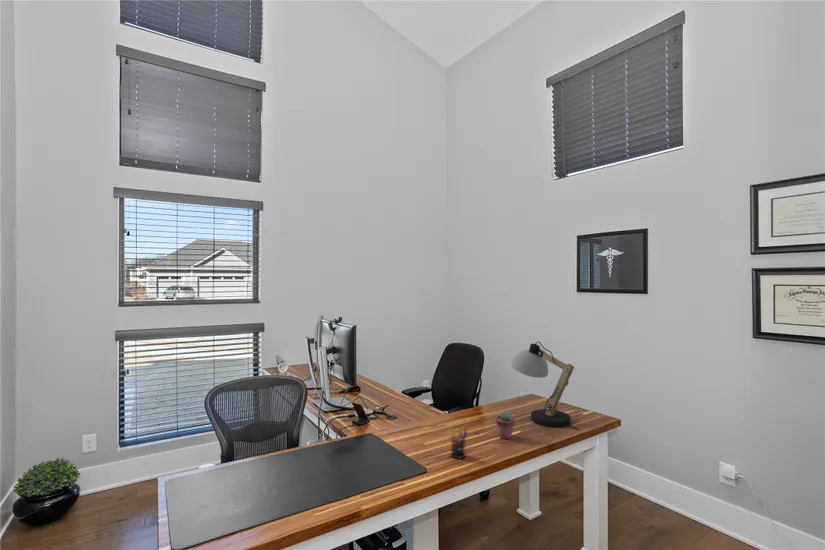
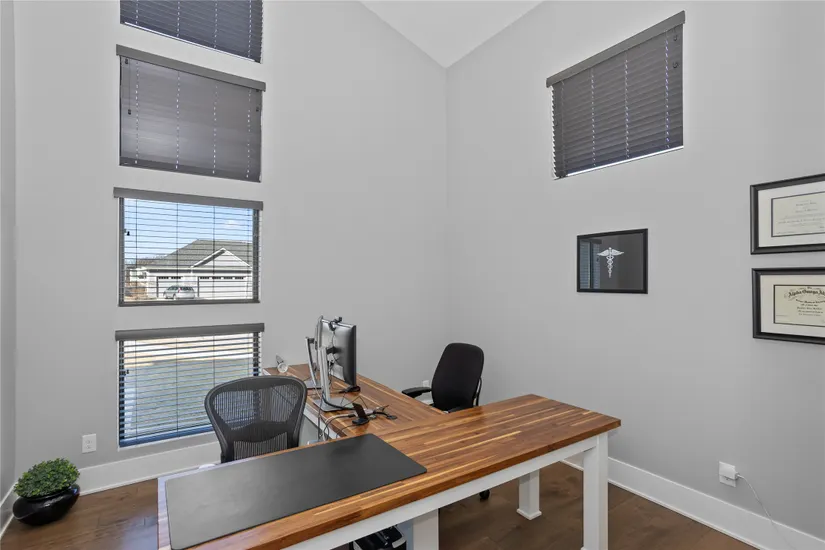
- pen holder [447,425,469,459]
- potted succulent [495,410,516,440]
- desk lamp [510,340,581,431]
